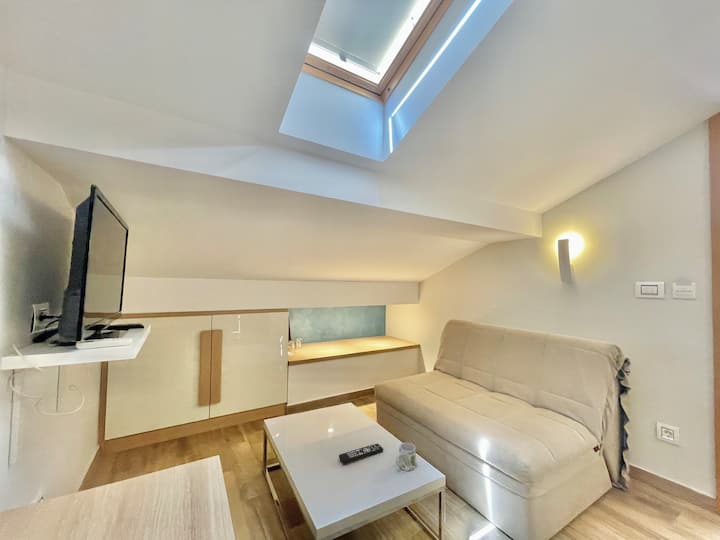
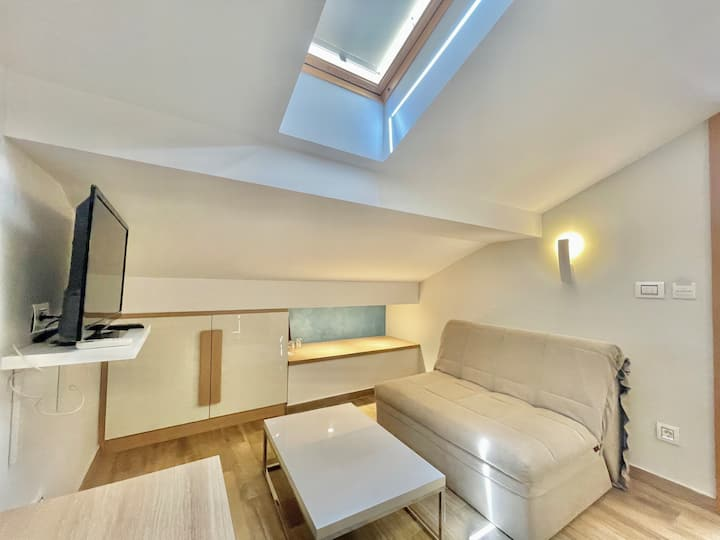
- remote control [338,443,384,465]
- mug [395,442,417,472]
